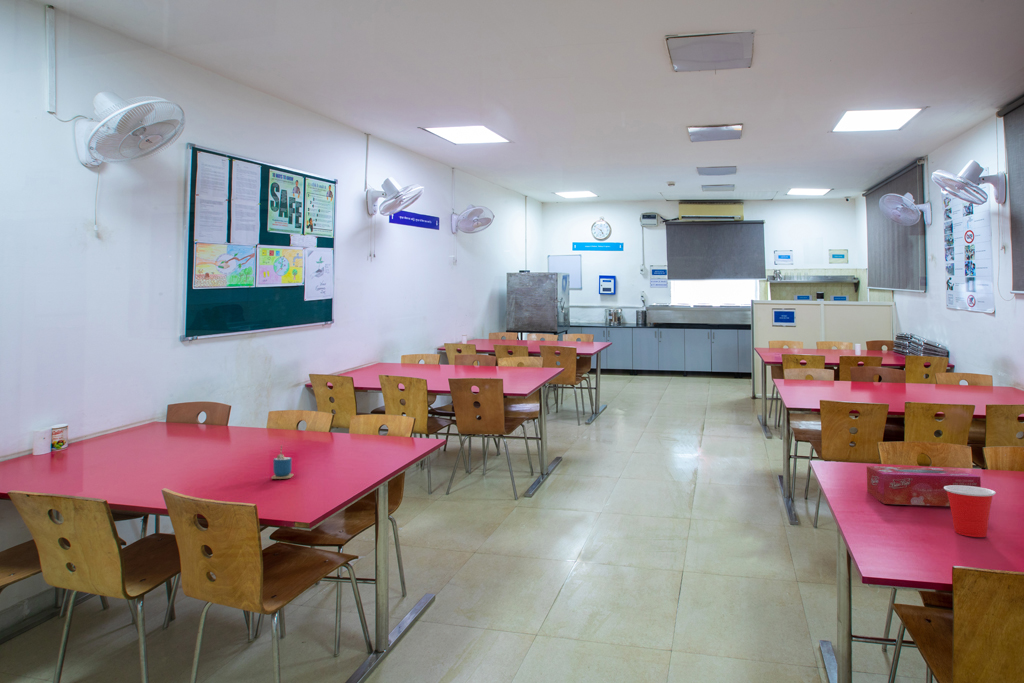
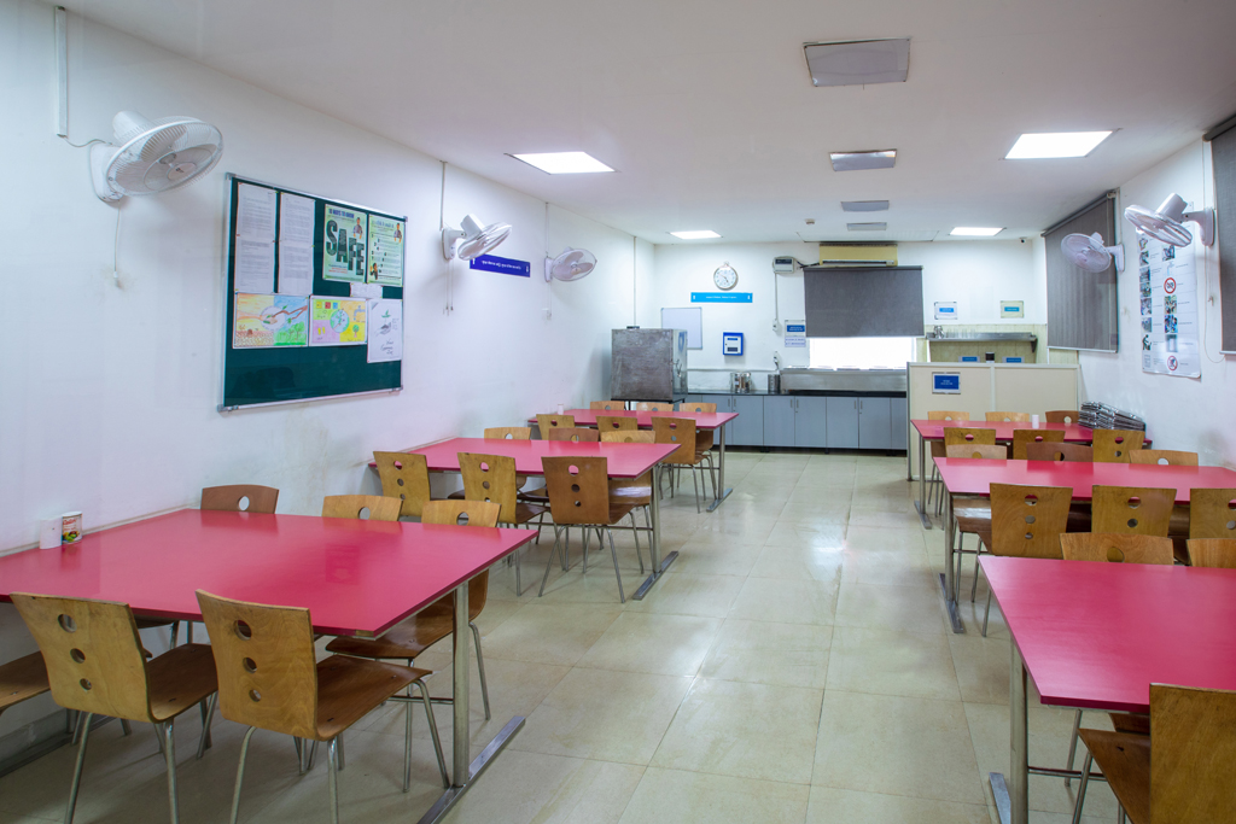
- tissue box [866,465,982,507]
- cup [944,485,997,538]
- cup [270,444,294,480]
